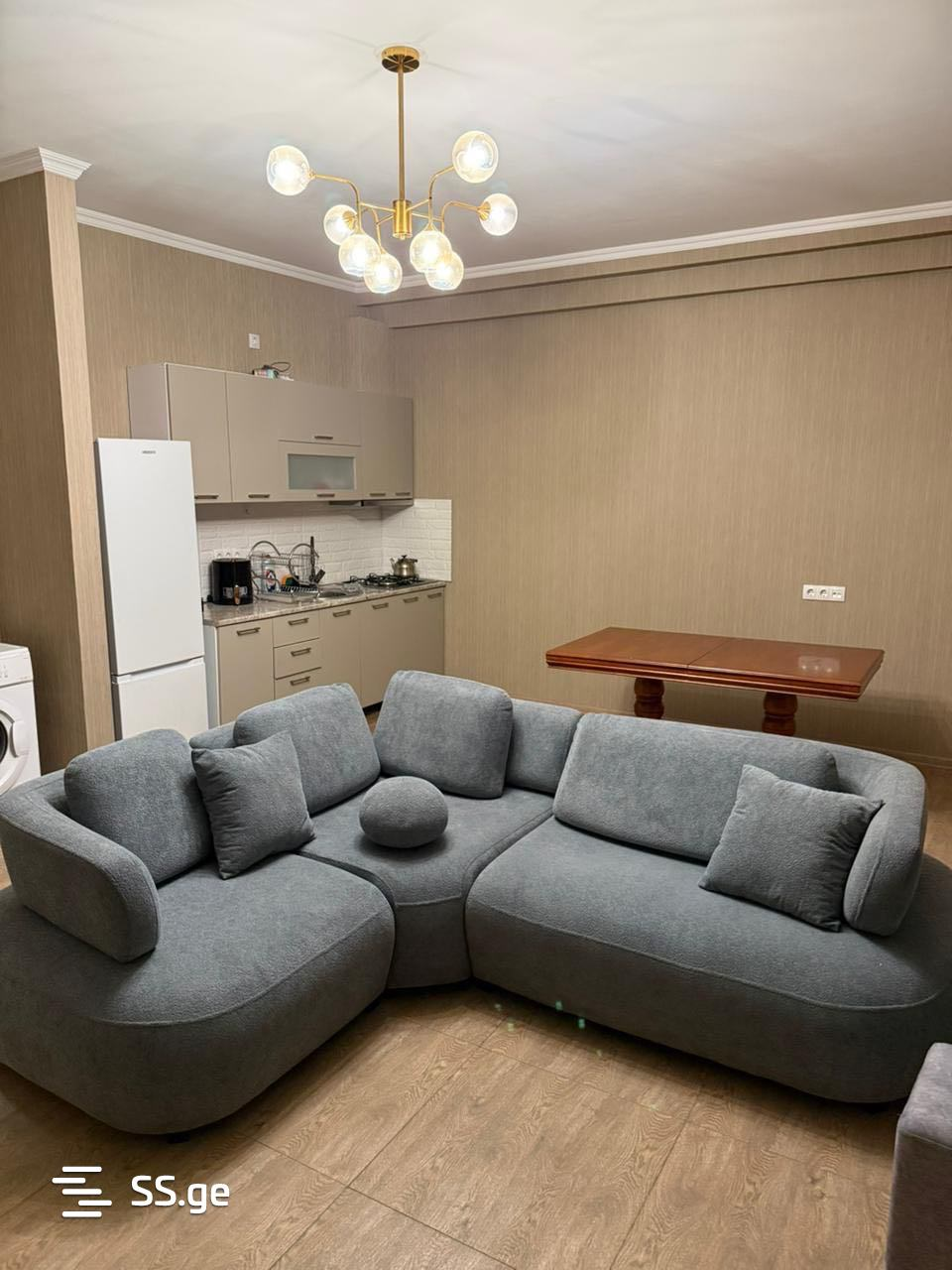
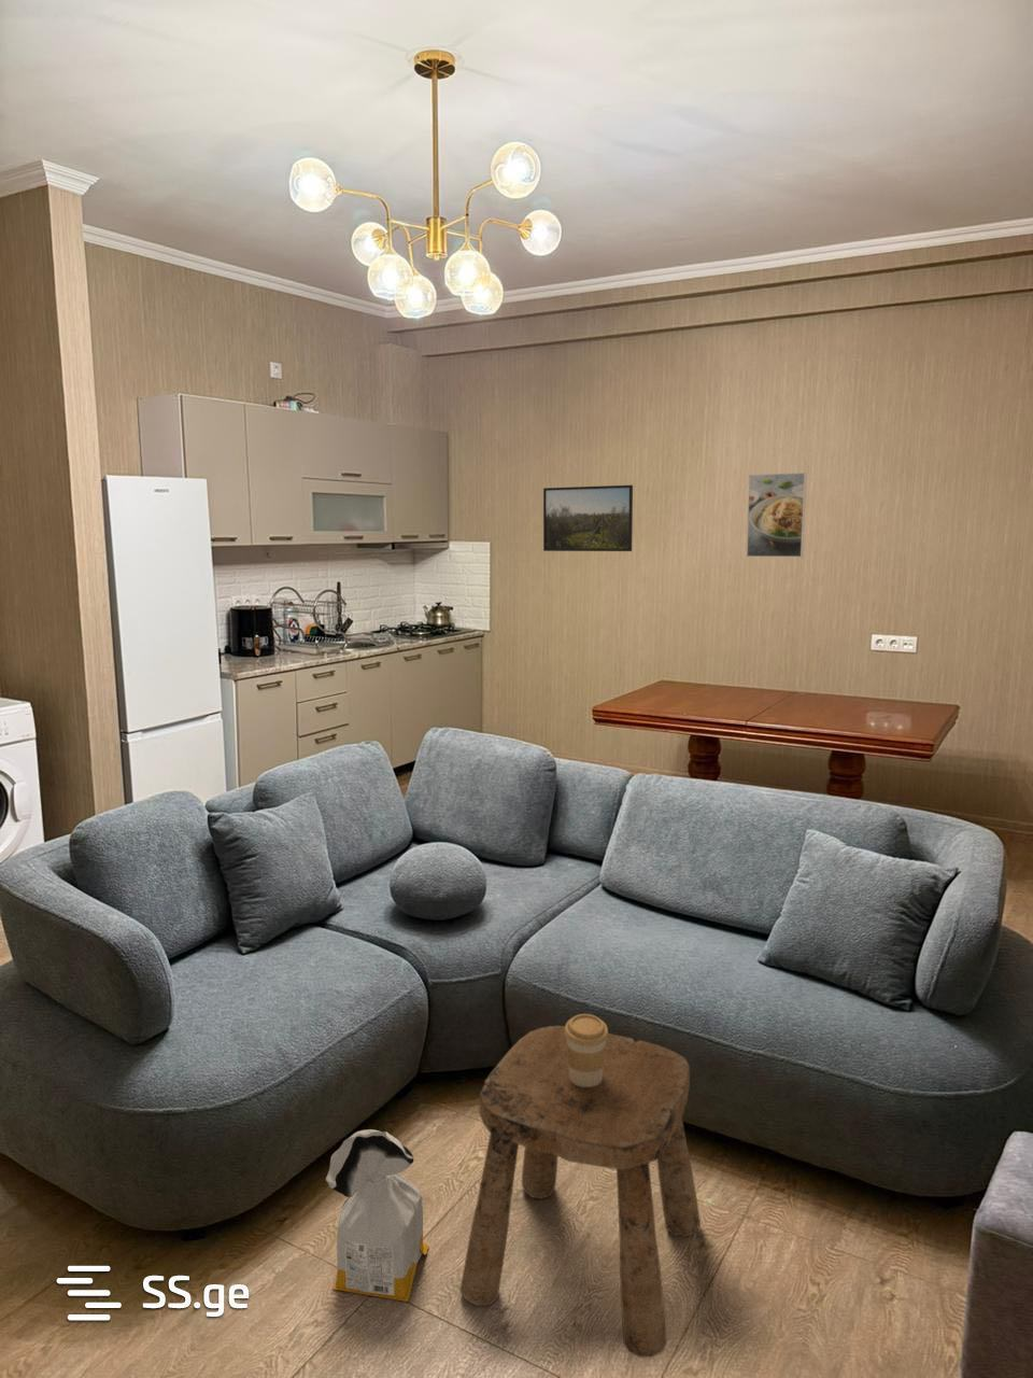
+ stool [459,1025,702,1358]
+ coffee cup [565,1013,609,1087]
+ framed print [543,484,634,552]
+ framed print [745,472,808,559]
+ bag [324,1128,430,1303]
